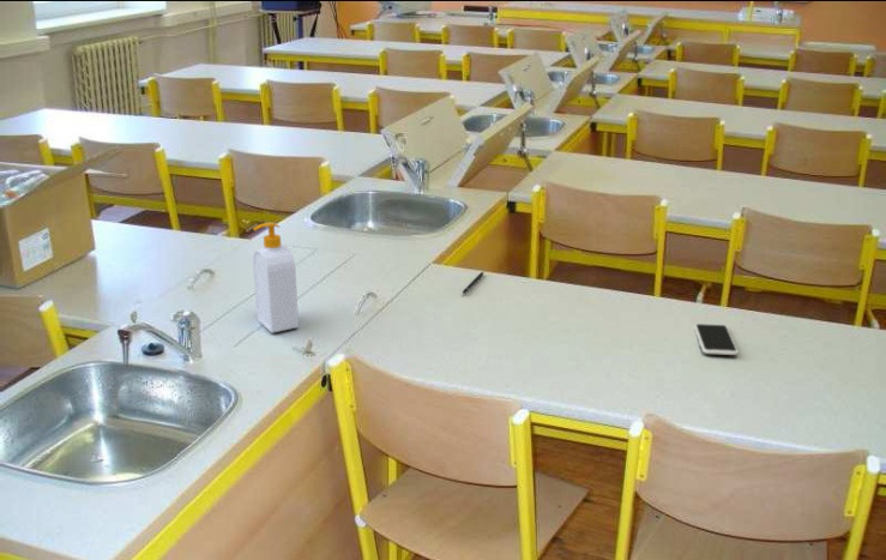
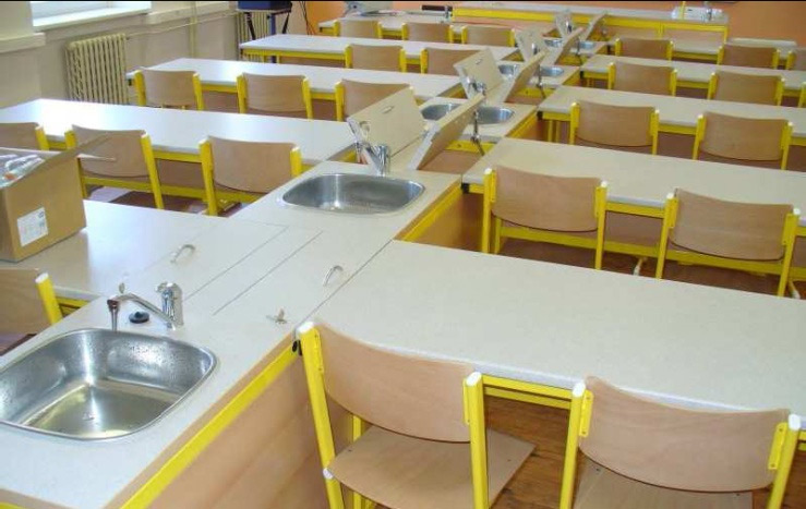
- smartphone [693,323,740,356]
- pen [462,271,484,295]
- soap bottle [252,222,300,335]
